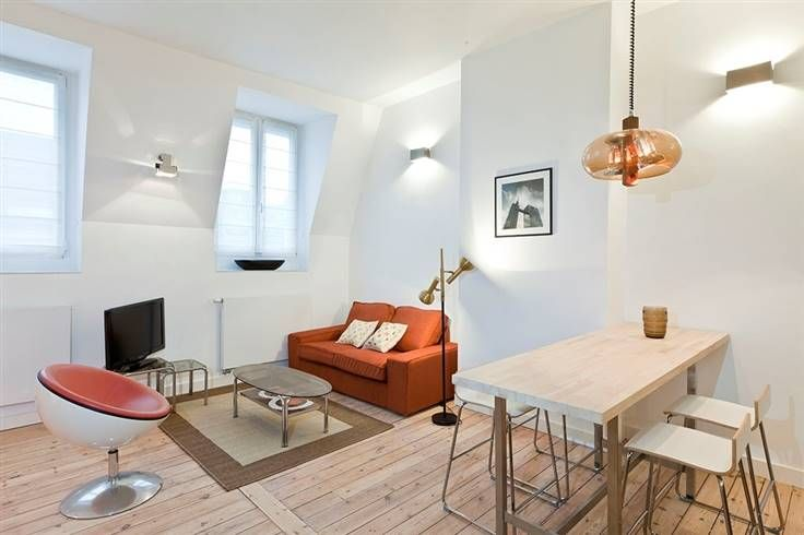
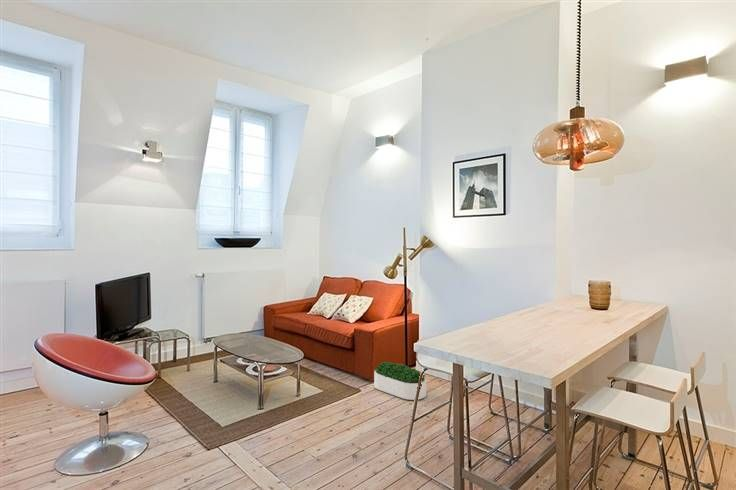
+ potted plant [373,361,427,401]
